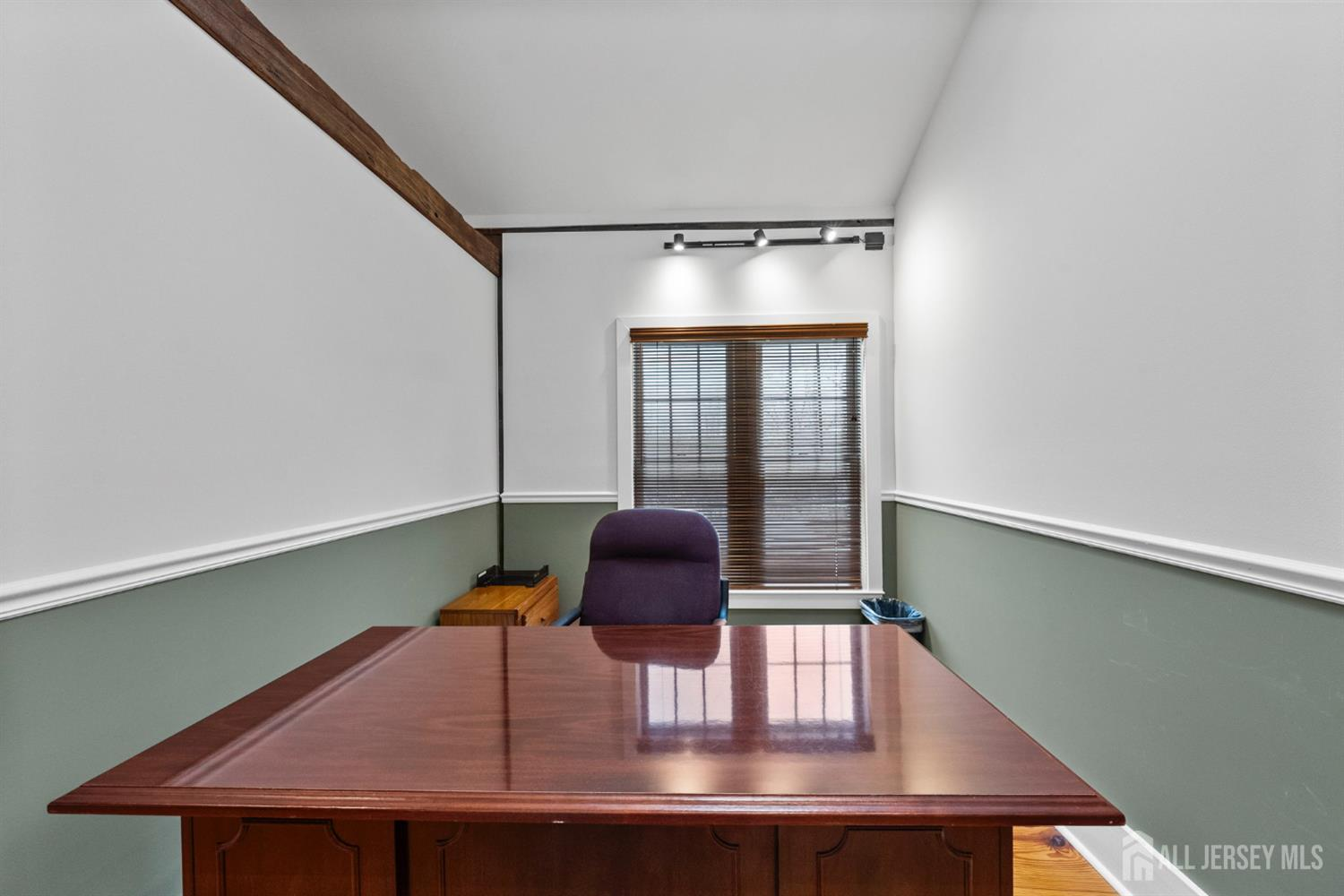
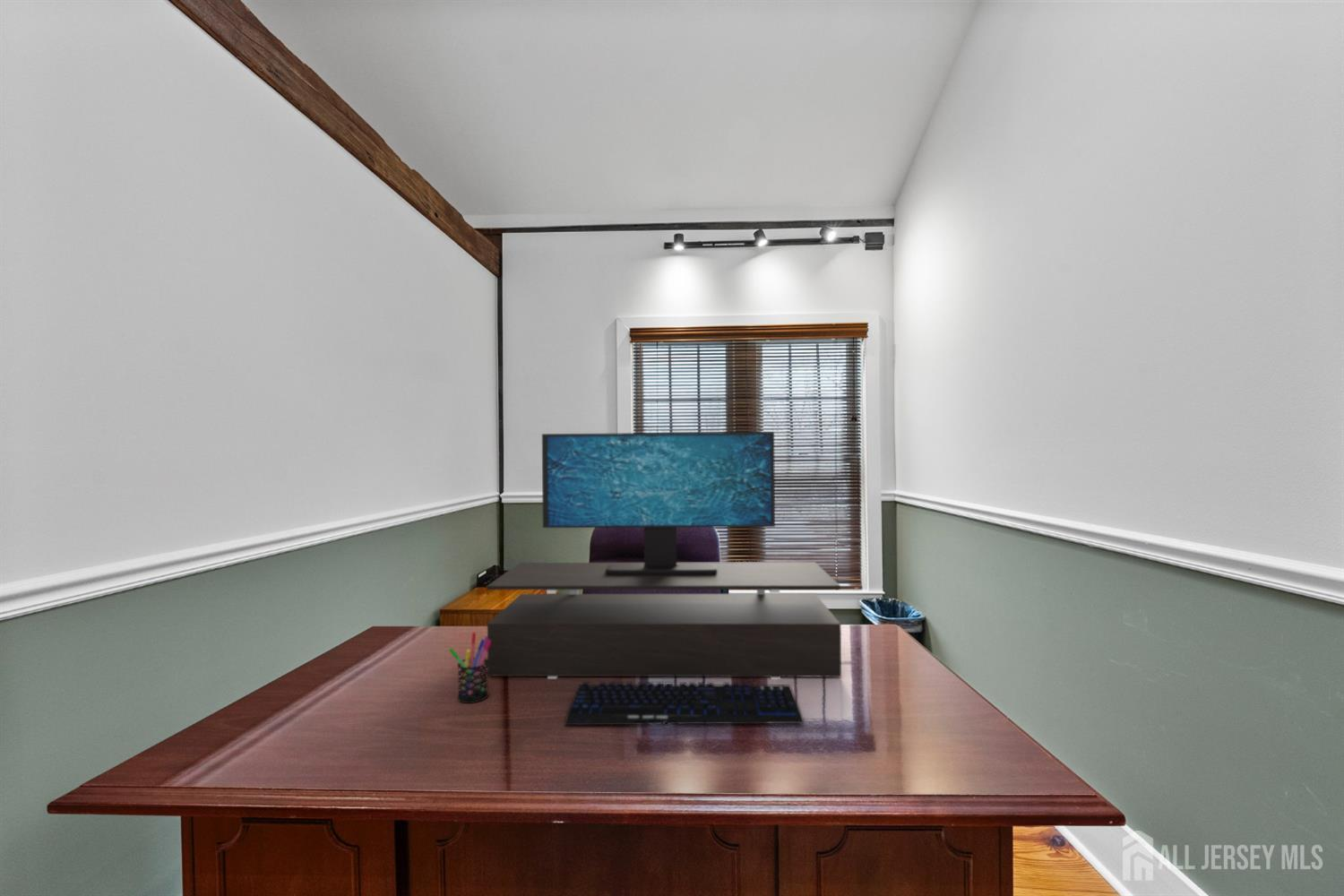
+ keyboard [564,681,806,726]
+ pen holder [448,632,491,704]
+ tv stand [486,431,842,680]
